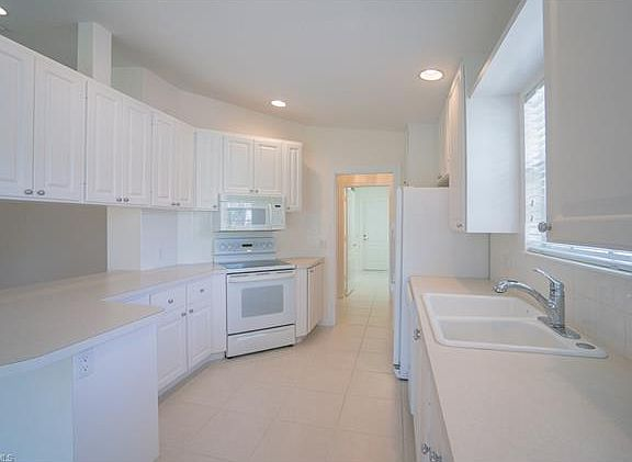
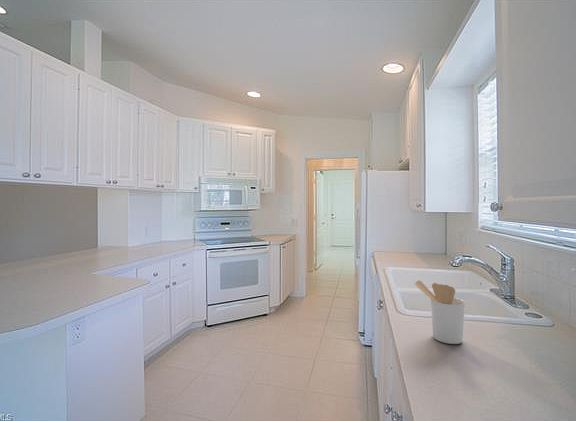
+ utensil holder [414,279,466,345]
